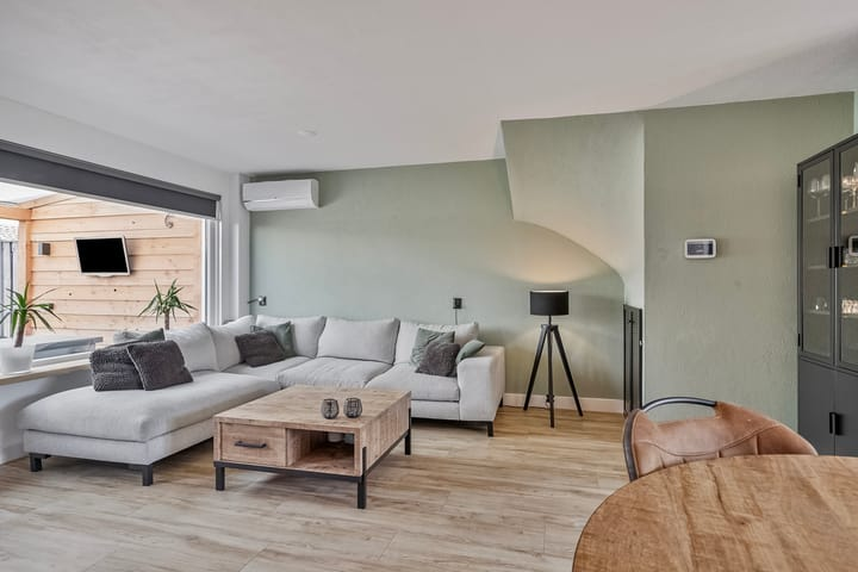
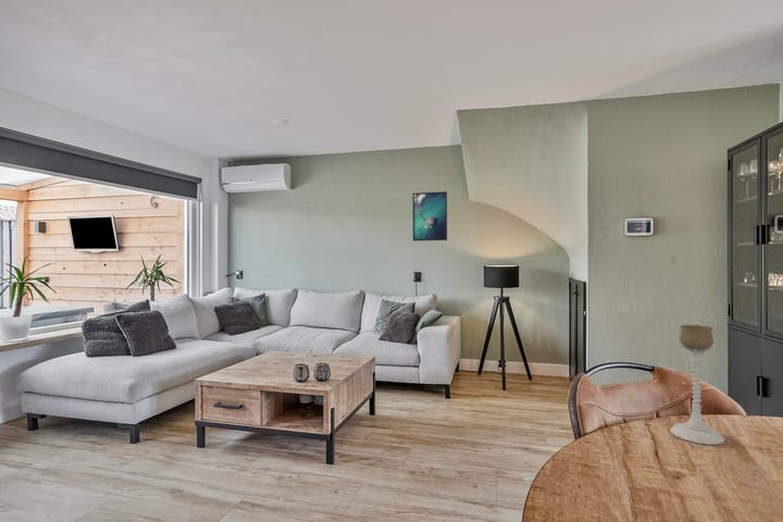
+ candle holder [669,323,726,446]
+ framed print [411,190,448,243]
